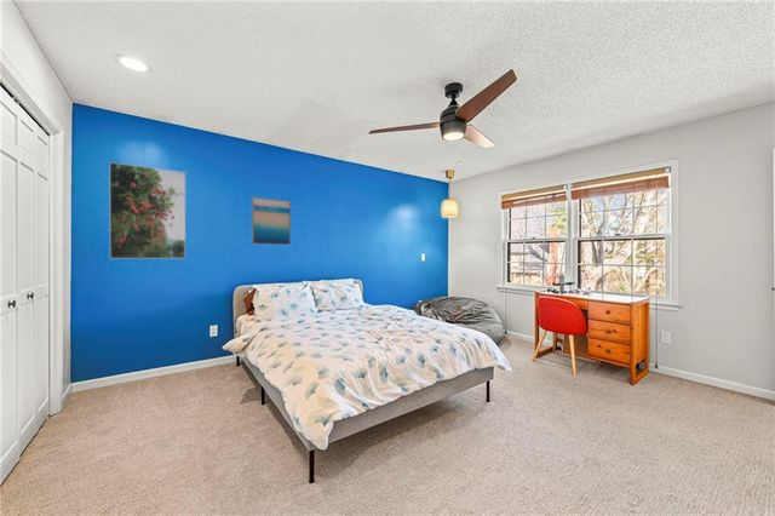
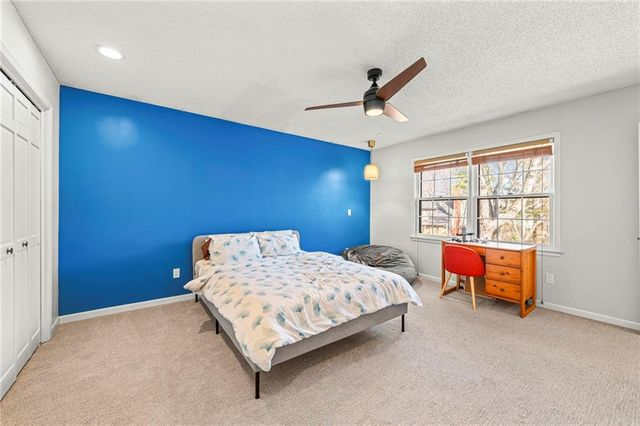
- wall art [251,196,292,246]
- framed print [109,161,186,259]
